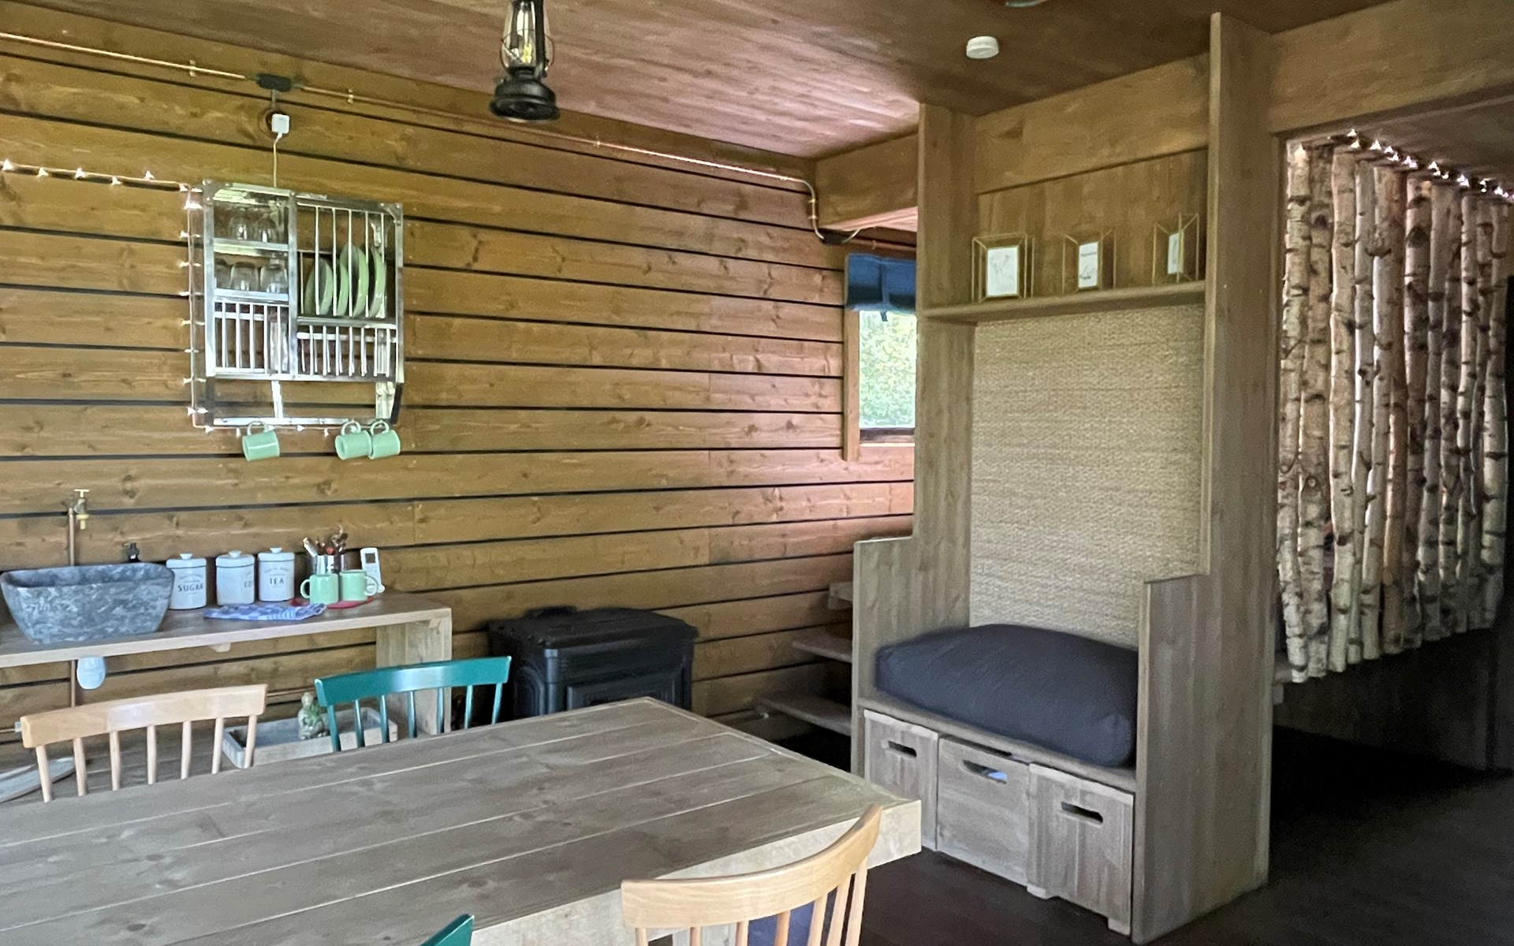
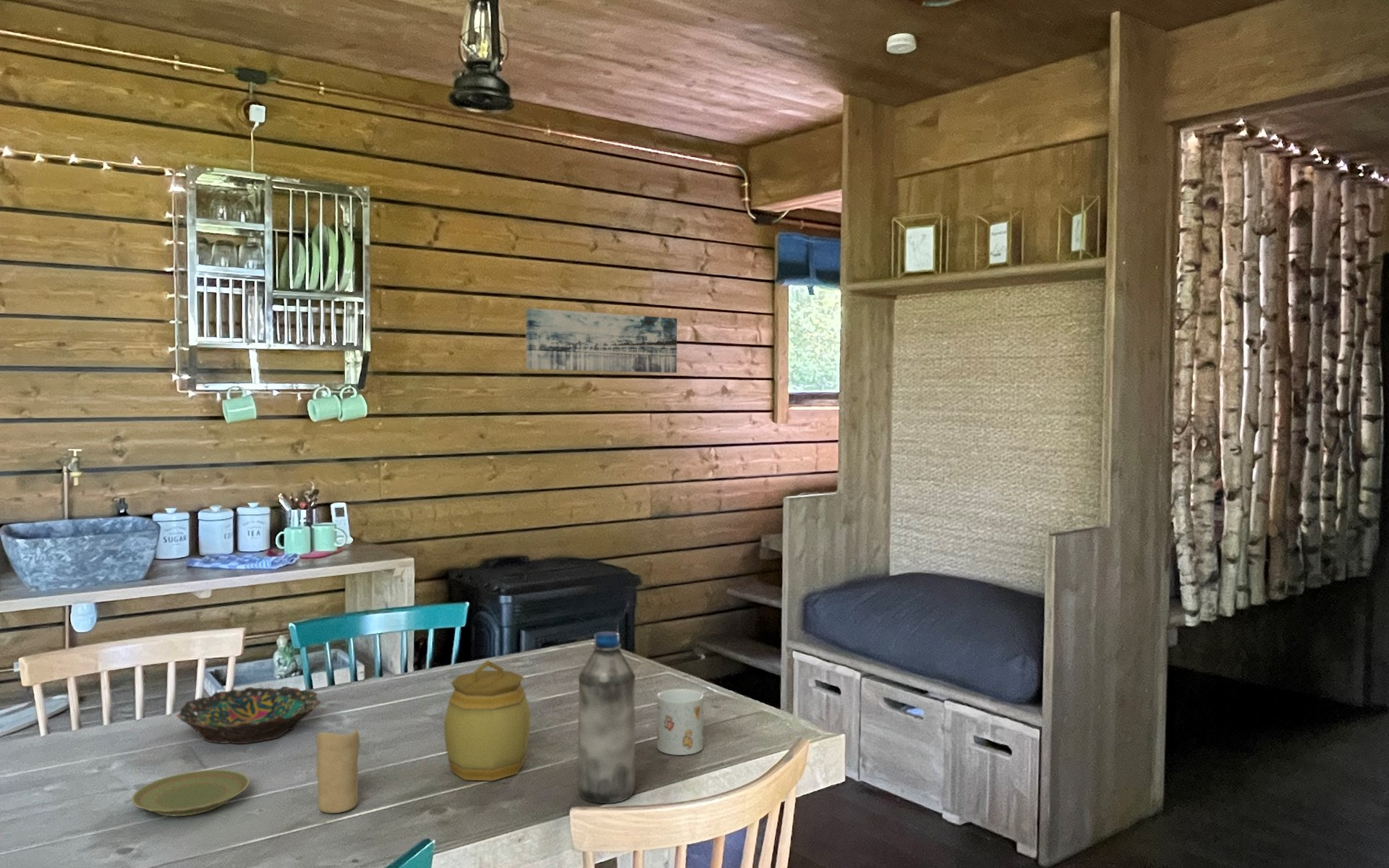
+ mug [656,688,704,756]
+ wall art [525,307,678,373]
+ plate [131,769,250,817]
+ water bottle [577,631,636,804]
+ jar [443,660,531,781]
+ bowl [176,686,323,744]
+ candle [315,728,360,814]
